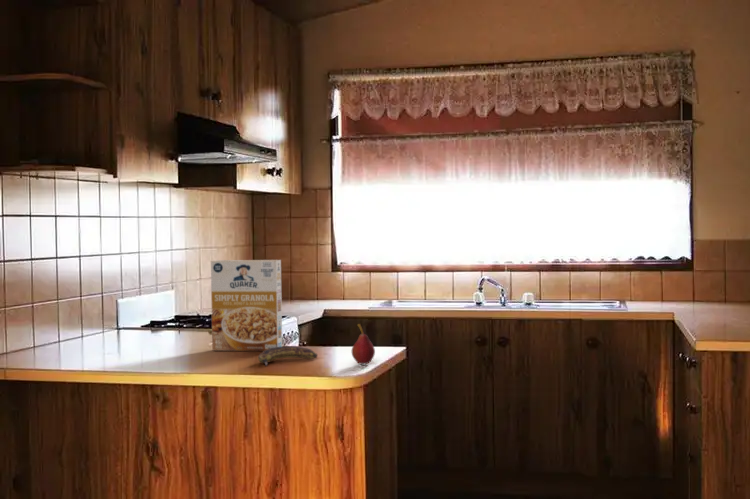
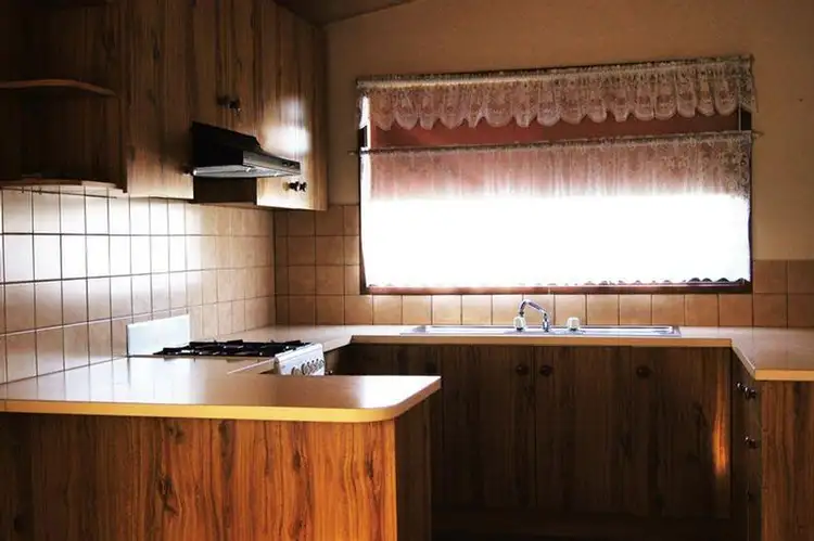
- cereal box [210,259,283,352]
- fruit [351,323,376,365]
- banana [257,345,318,367]
